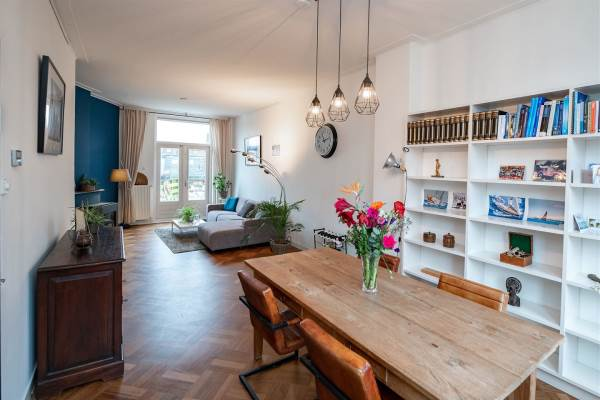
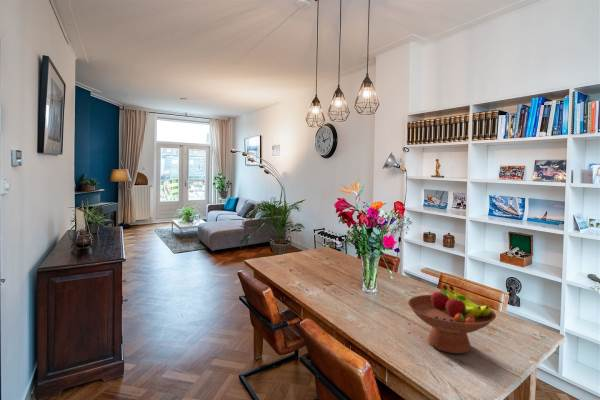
+ fruit bowl [407,284,497,355]
